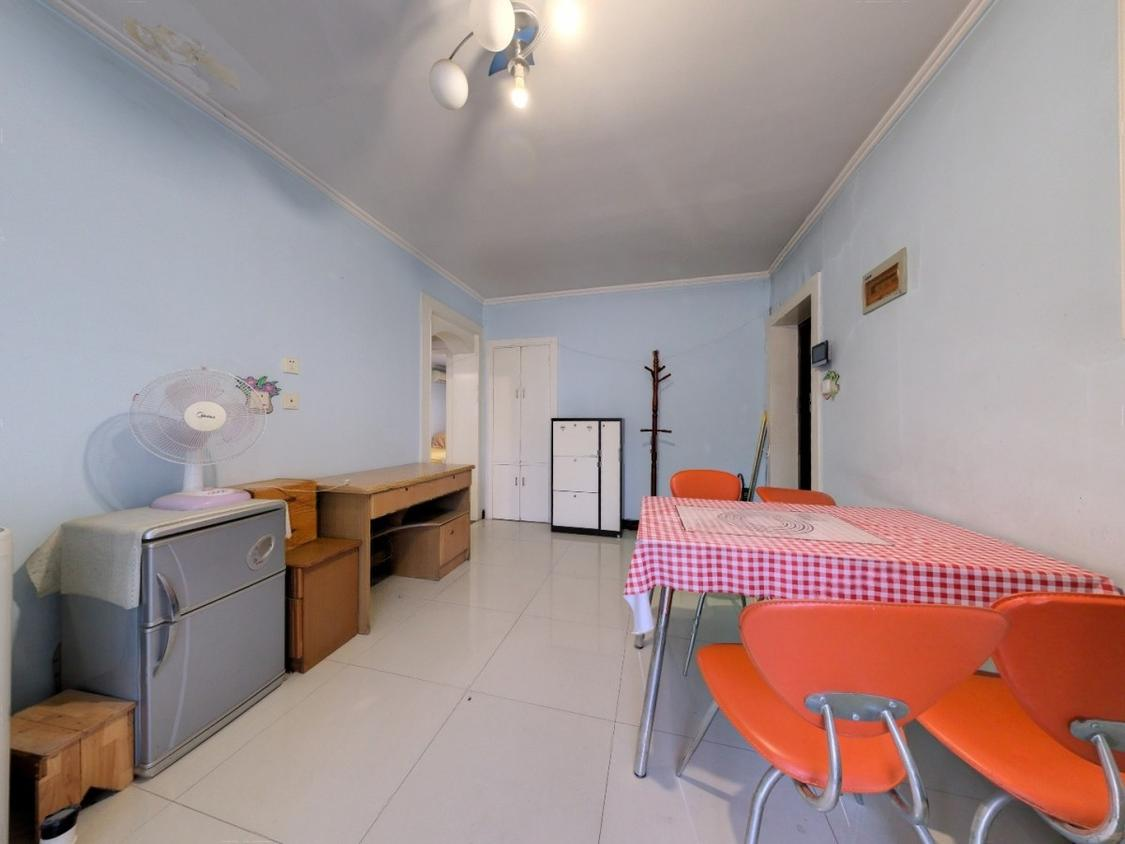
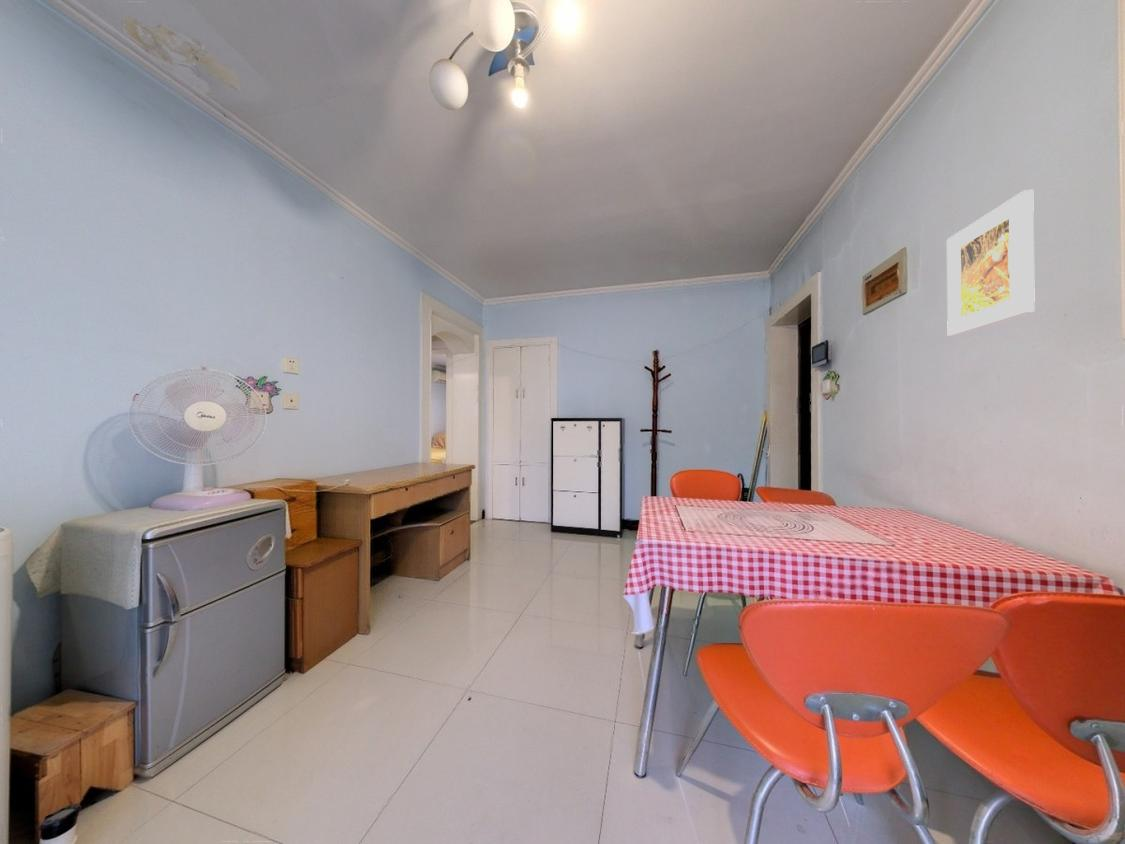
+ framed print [946,189,1036,337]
